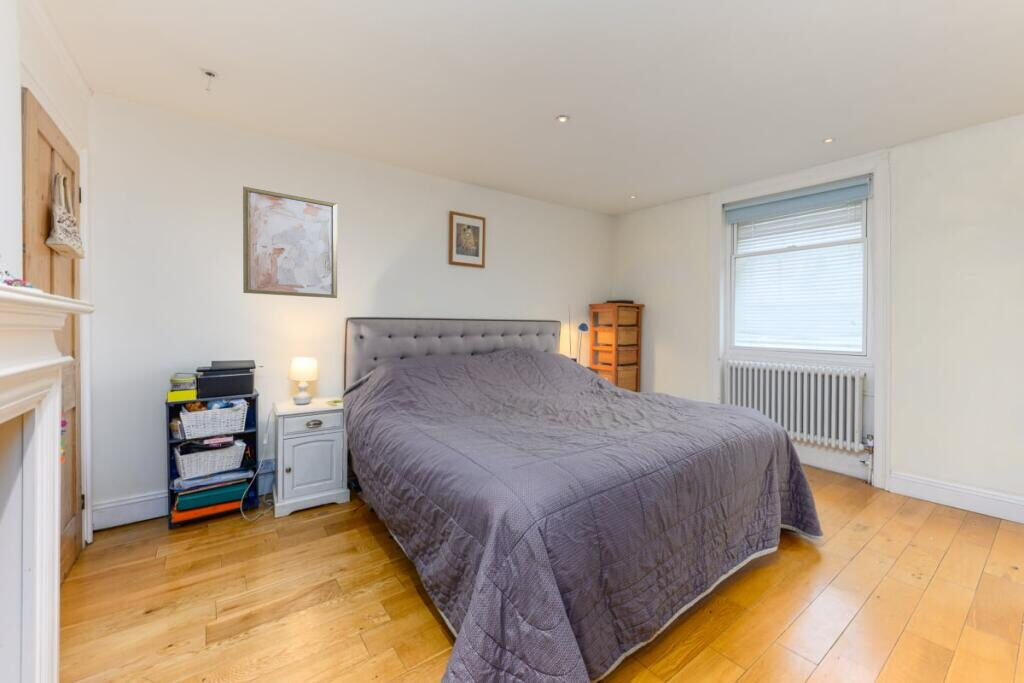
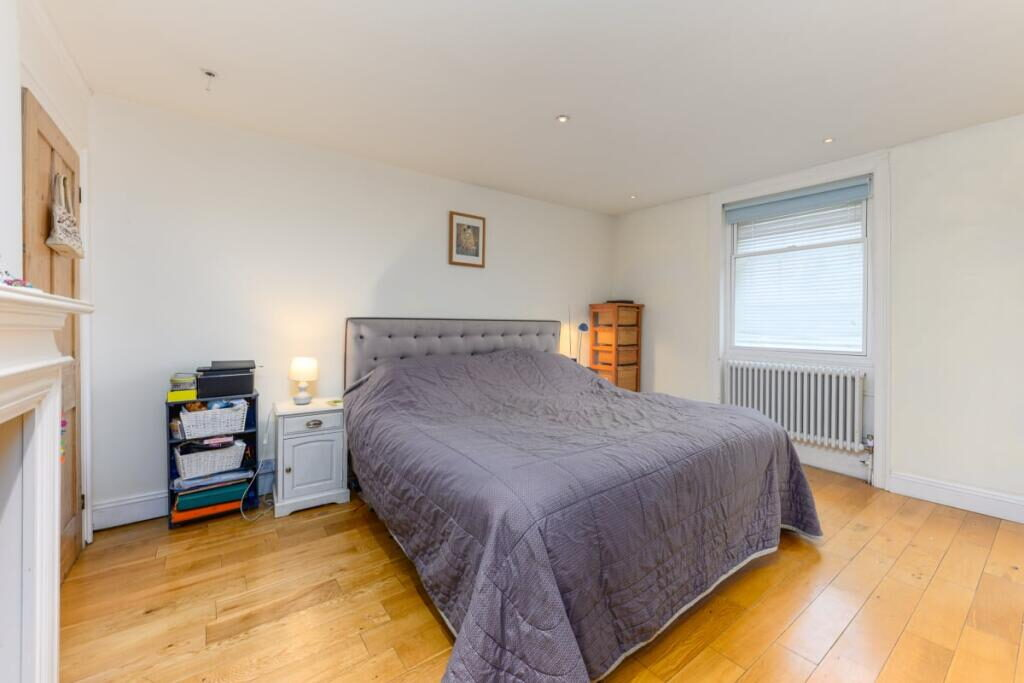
- wall art [242,186,338,299]
